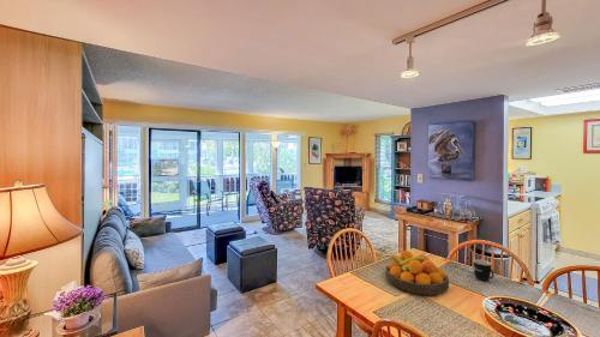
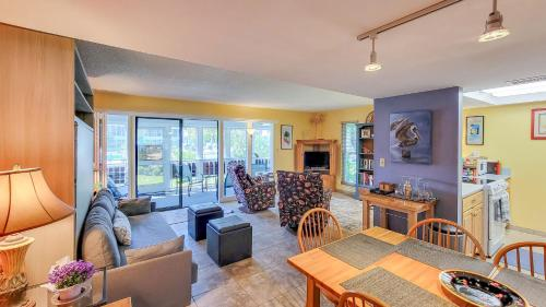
- mug [473,259,496,282]
- fruit bowl [384,249,450,296]
